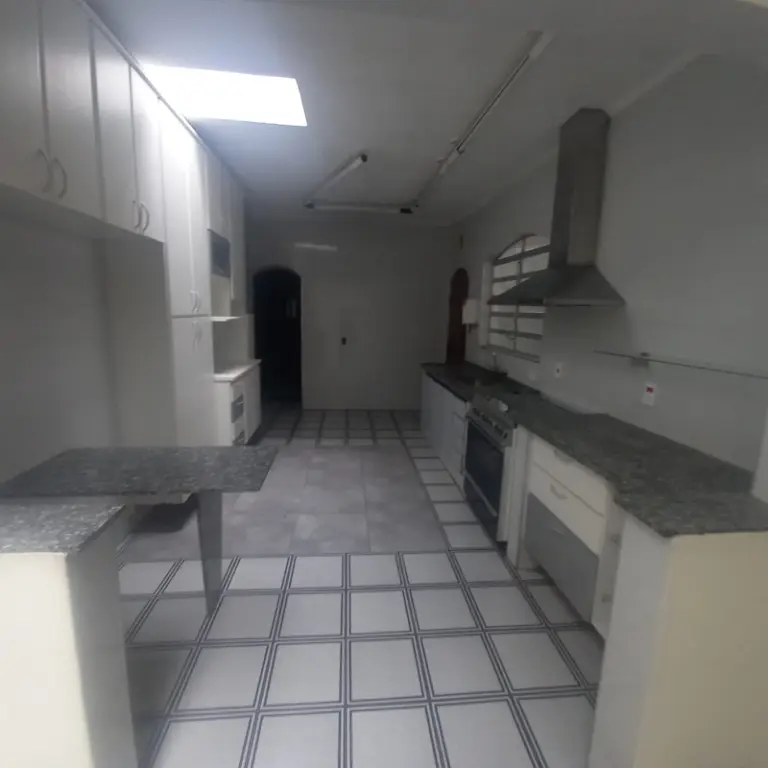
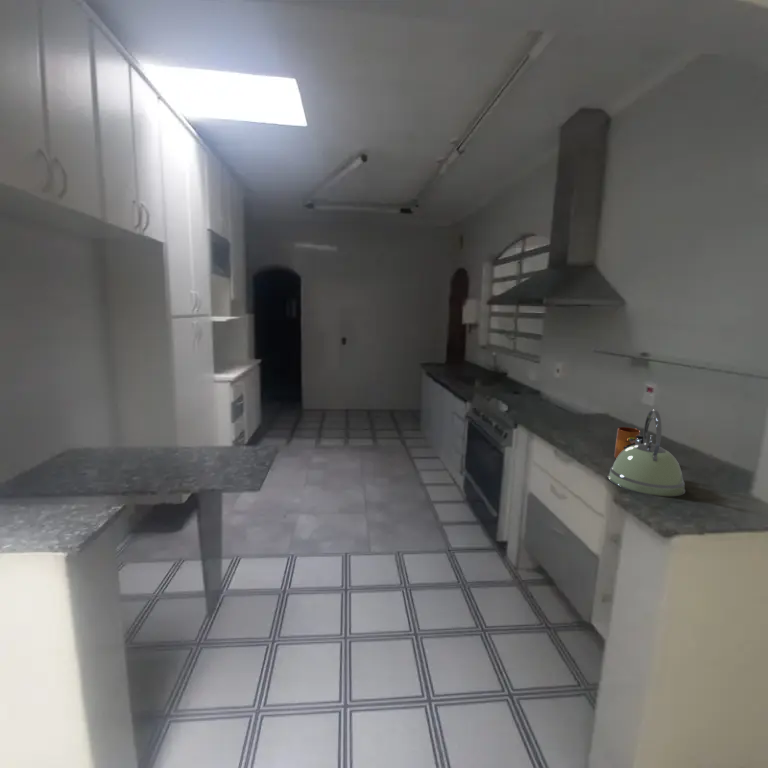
+ mug [613,426,641,459]
+ kettle [607,409,686,497]
